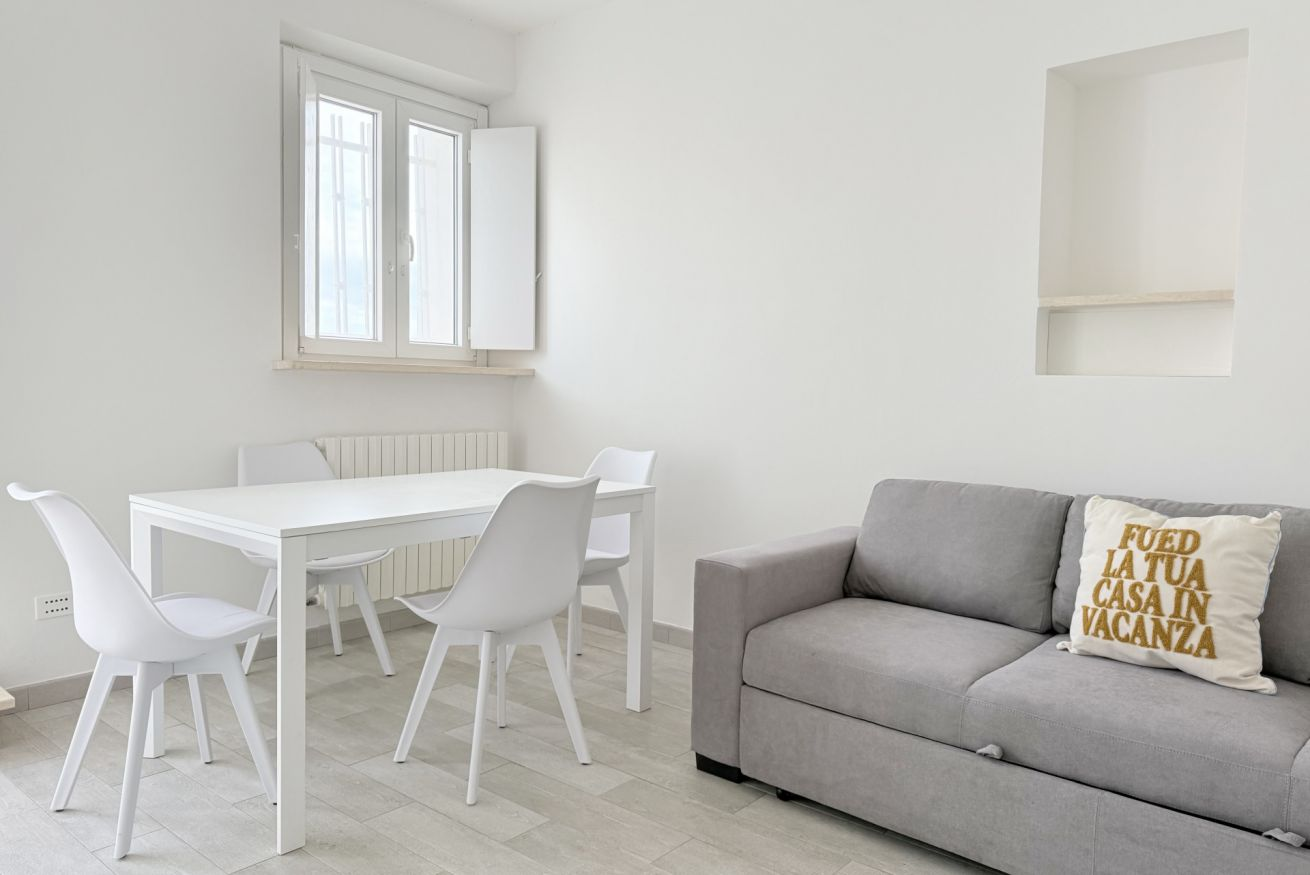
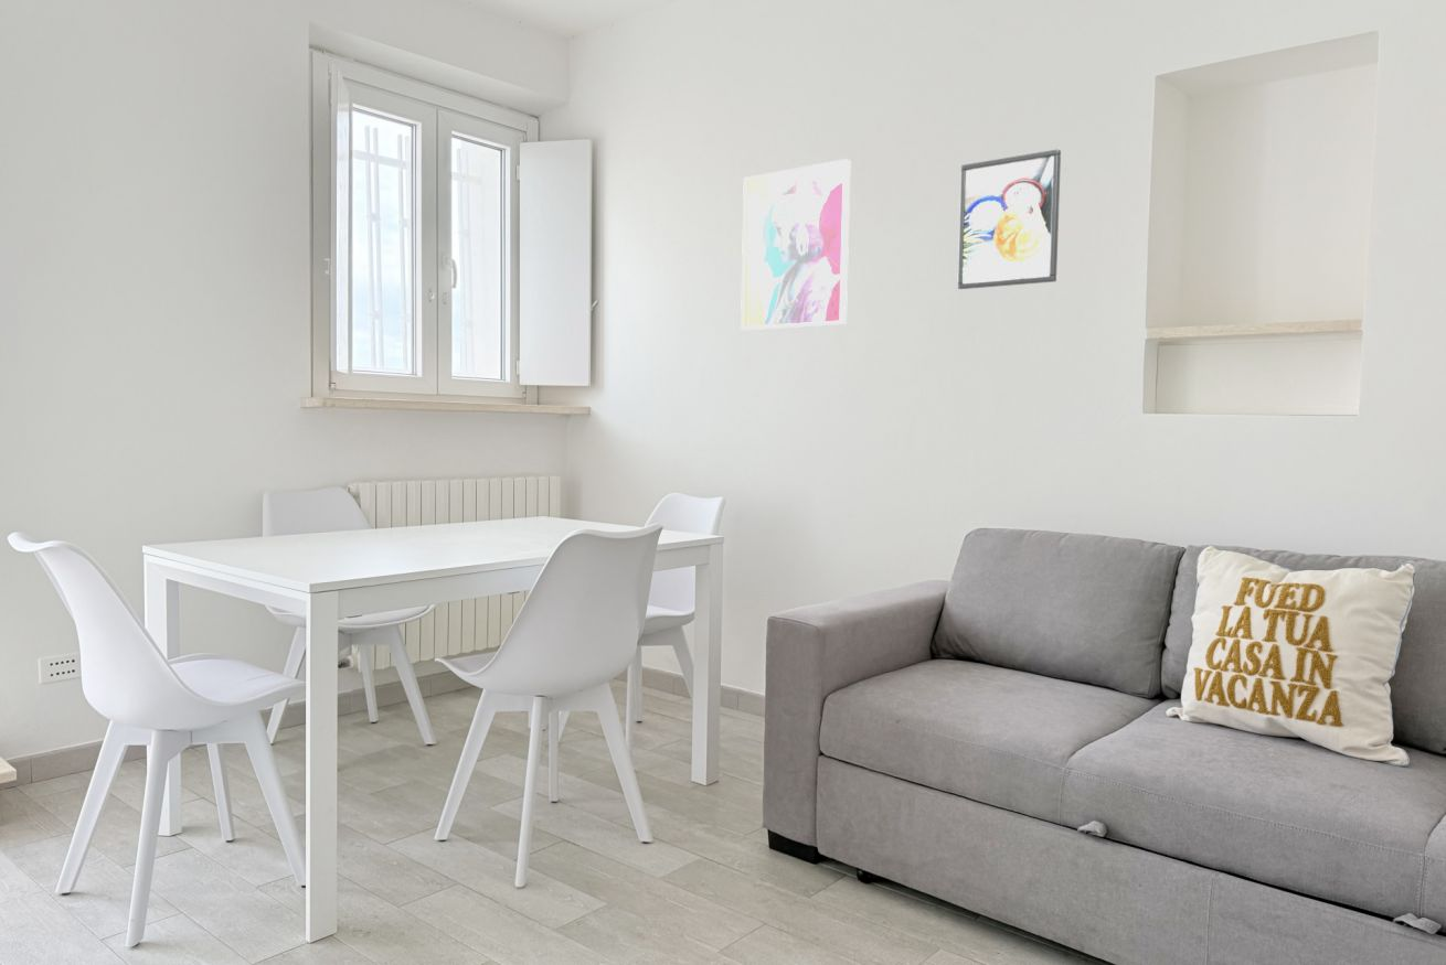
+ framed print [957,148,1062,290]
+ wall art [740,158,851,331]
